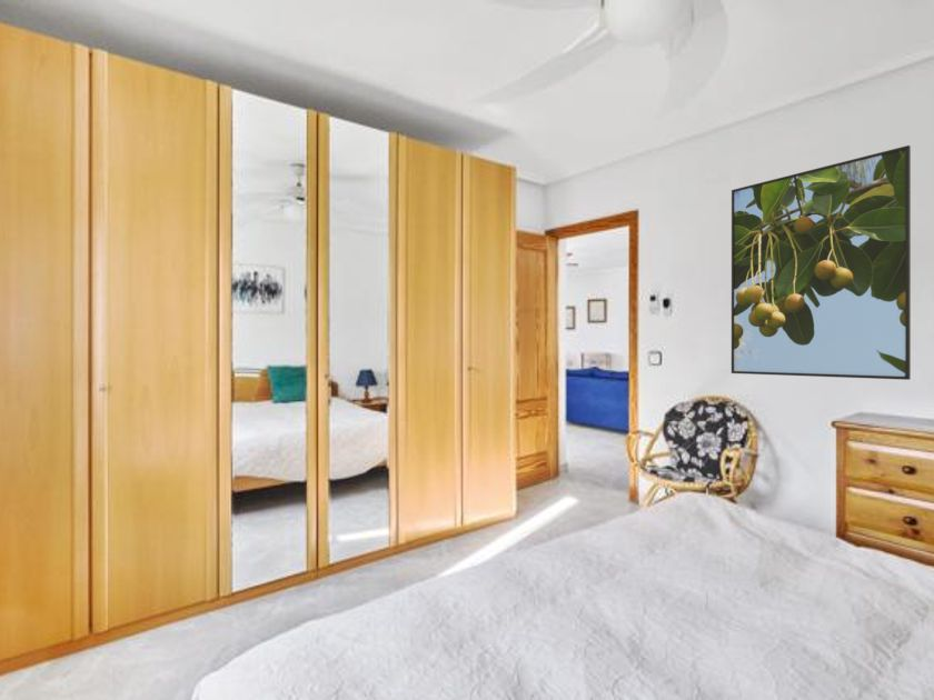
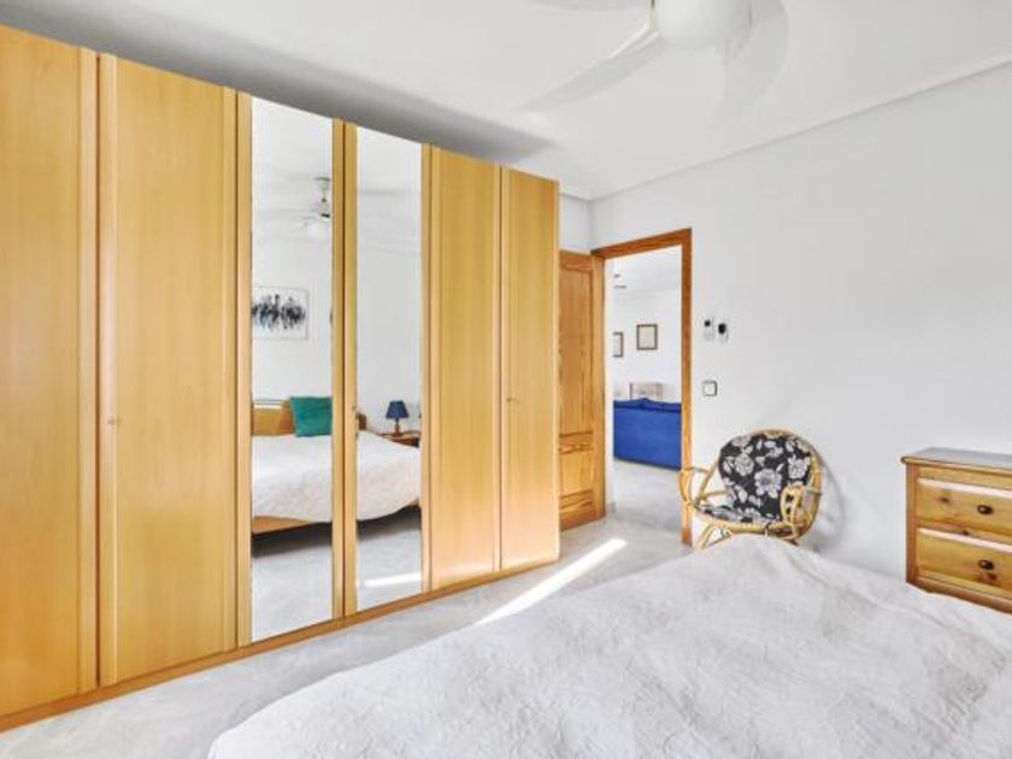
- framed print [731,144,912,381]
